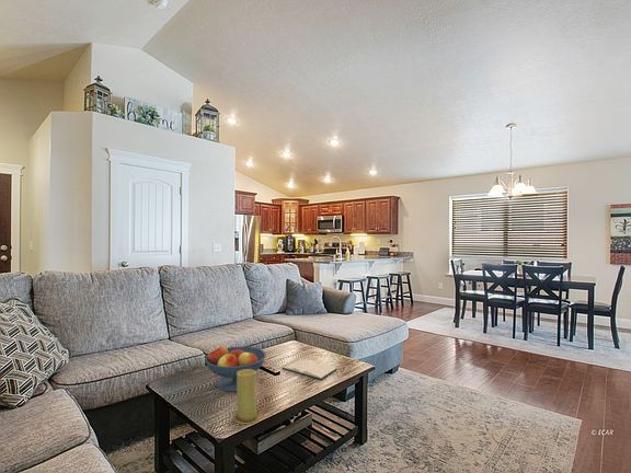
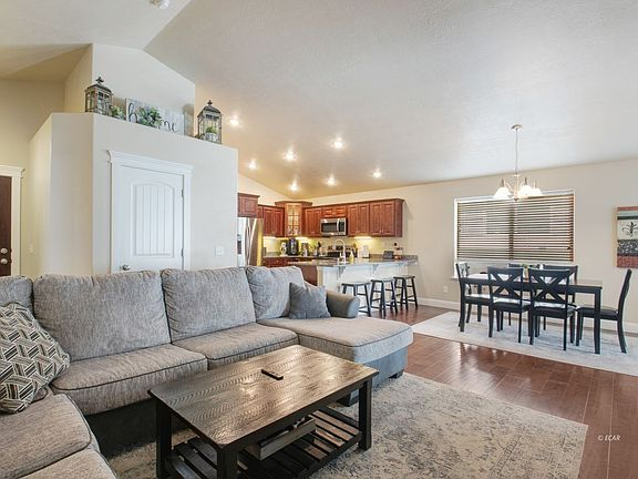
- candle [233,369,262,425]
- hardback book [280,358,337,381]
- fruit bowl [204,345,267,393]
